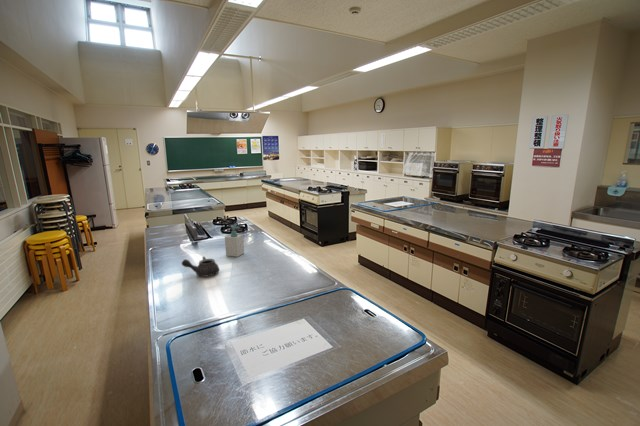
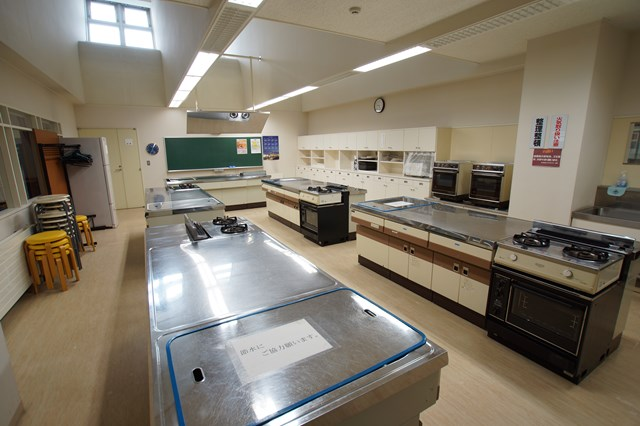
- soap bottle [224,225,245,258]
- teapot [181,256,220,278]
